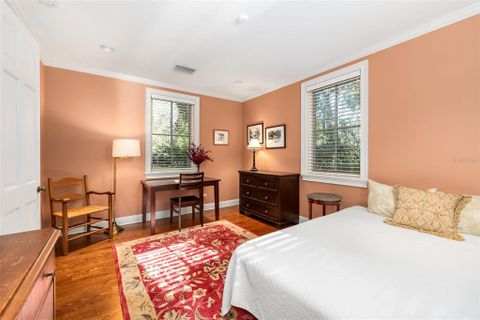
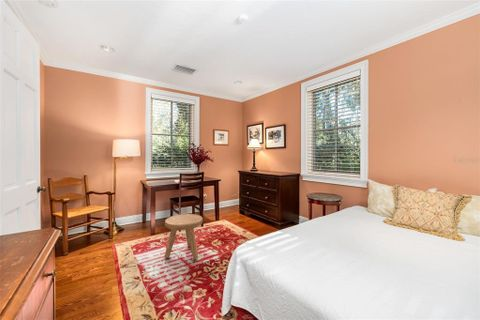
+ stool [164,213,204,260]
